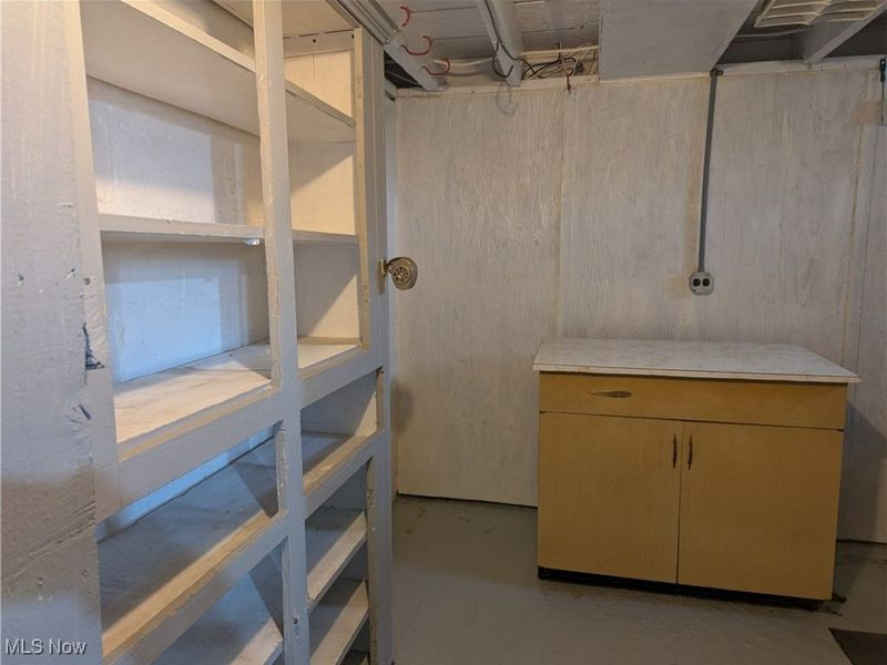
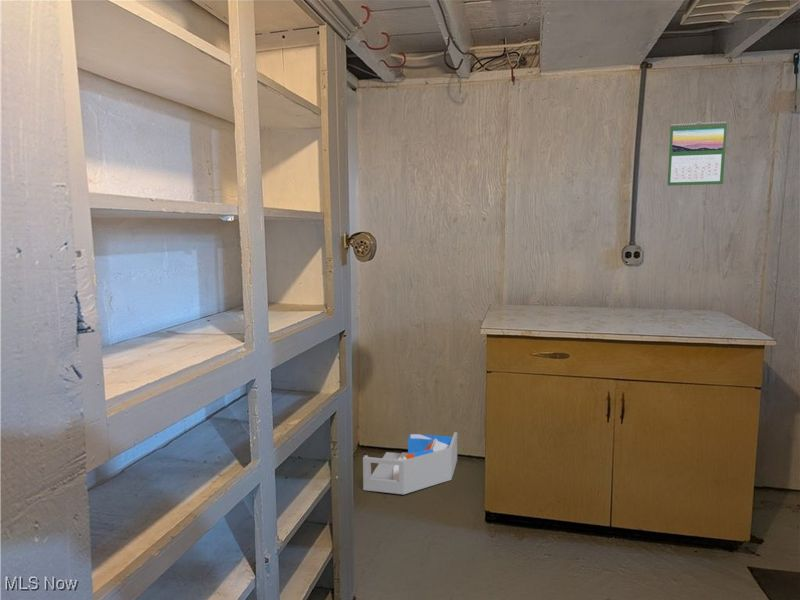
+ calendar [666,121,728,187]
+ storage bin [362,431,458,495]
